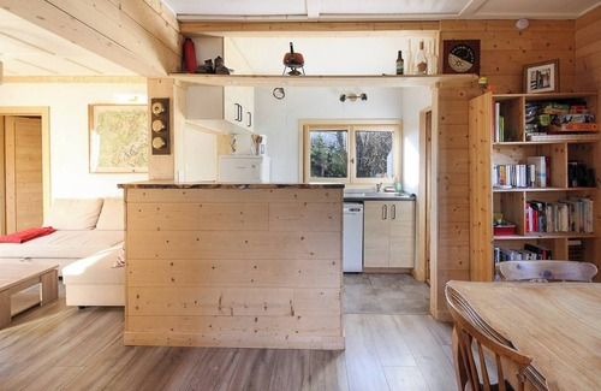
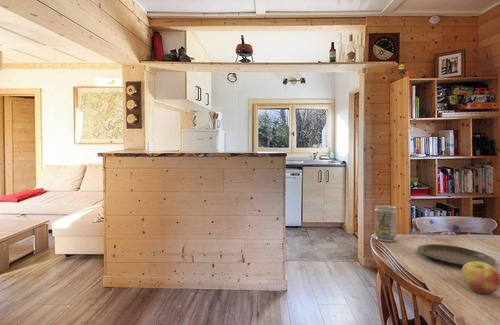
+ plate [417,243,497,266]
+ vase [374,204,398,243]
+ apple [460,261,500,295]
